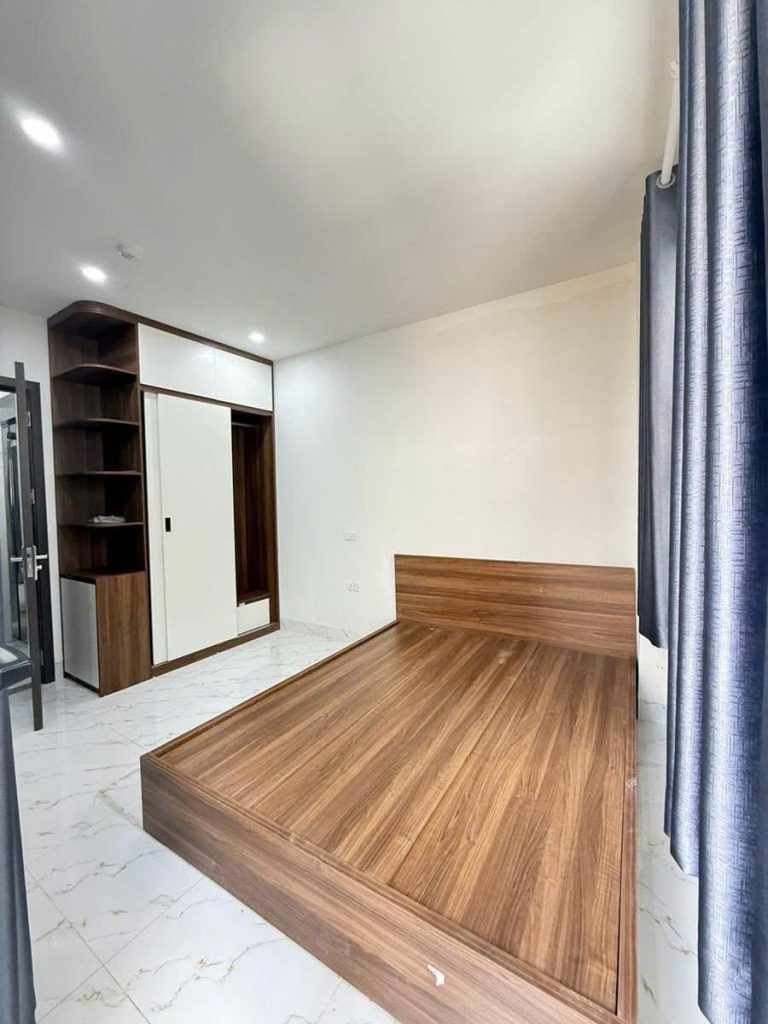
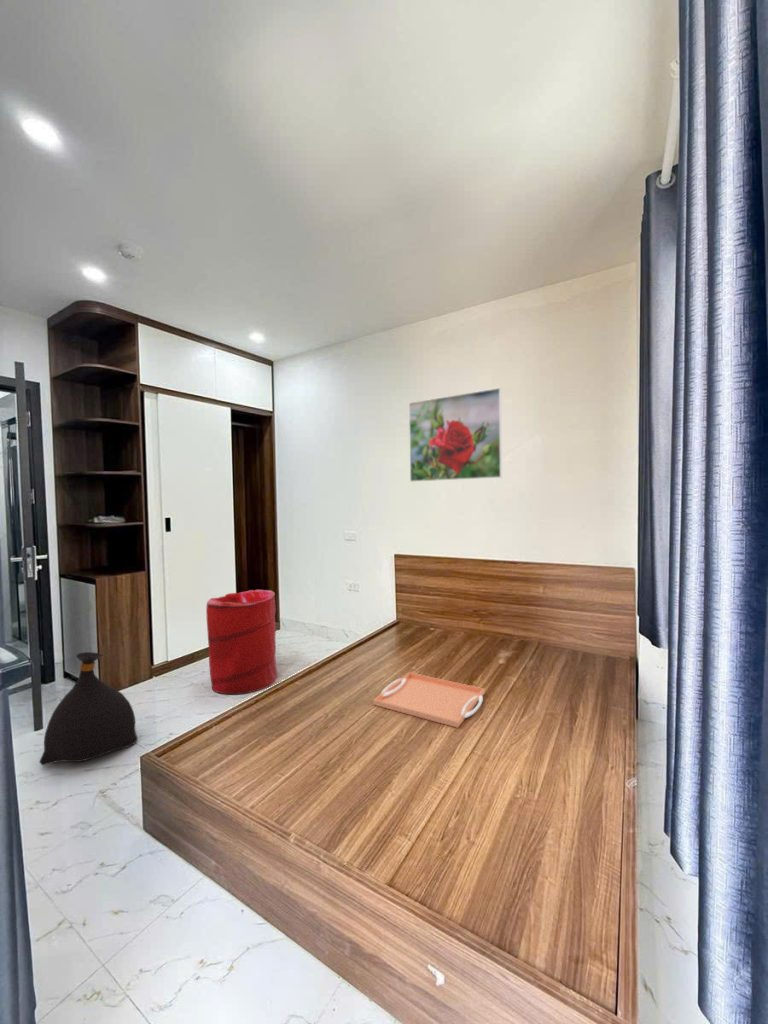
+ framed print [408,387,503,483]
+ serving tray [372,671,486,729]
+ laundry hamper [205,589,278,695]
+ bag [38,651,139,766]
